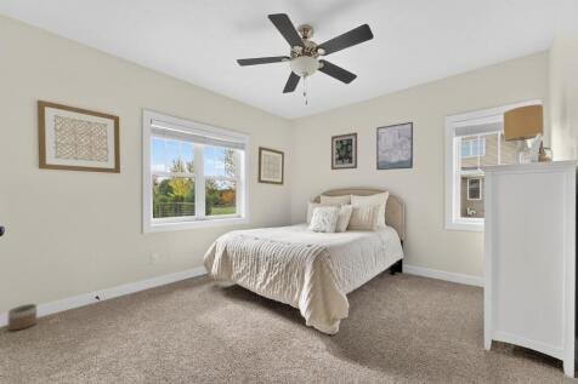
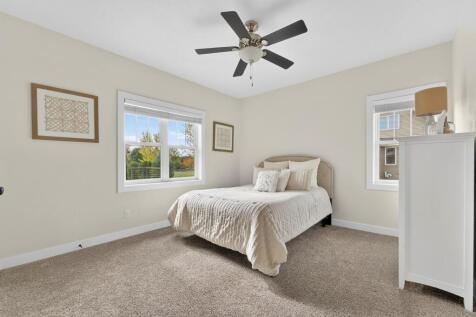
- wall art [330,131,358,171]
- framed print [375,121,414,171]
- planter [7,303,38,332]
